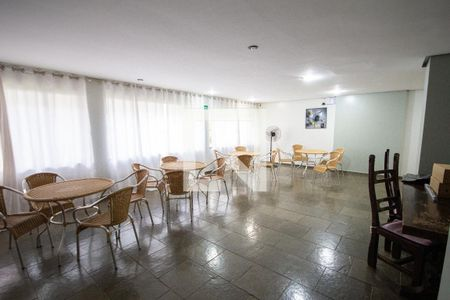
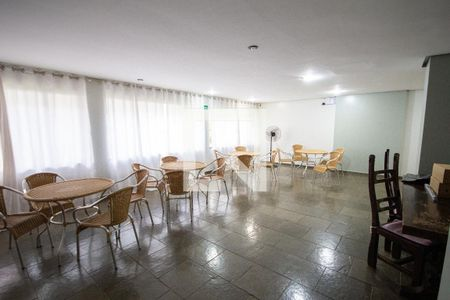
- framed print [304,106,328,130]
